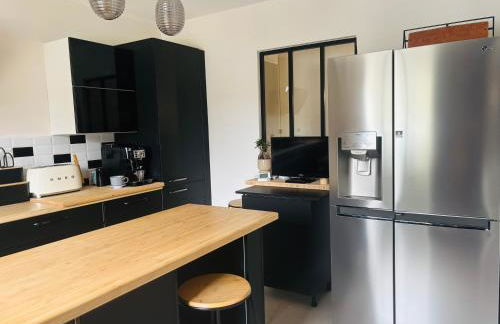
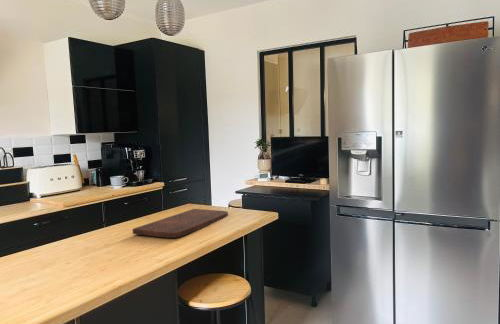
+ cutting board [132,208,229,239]
